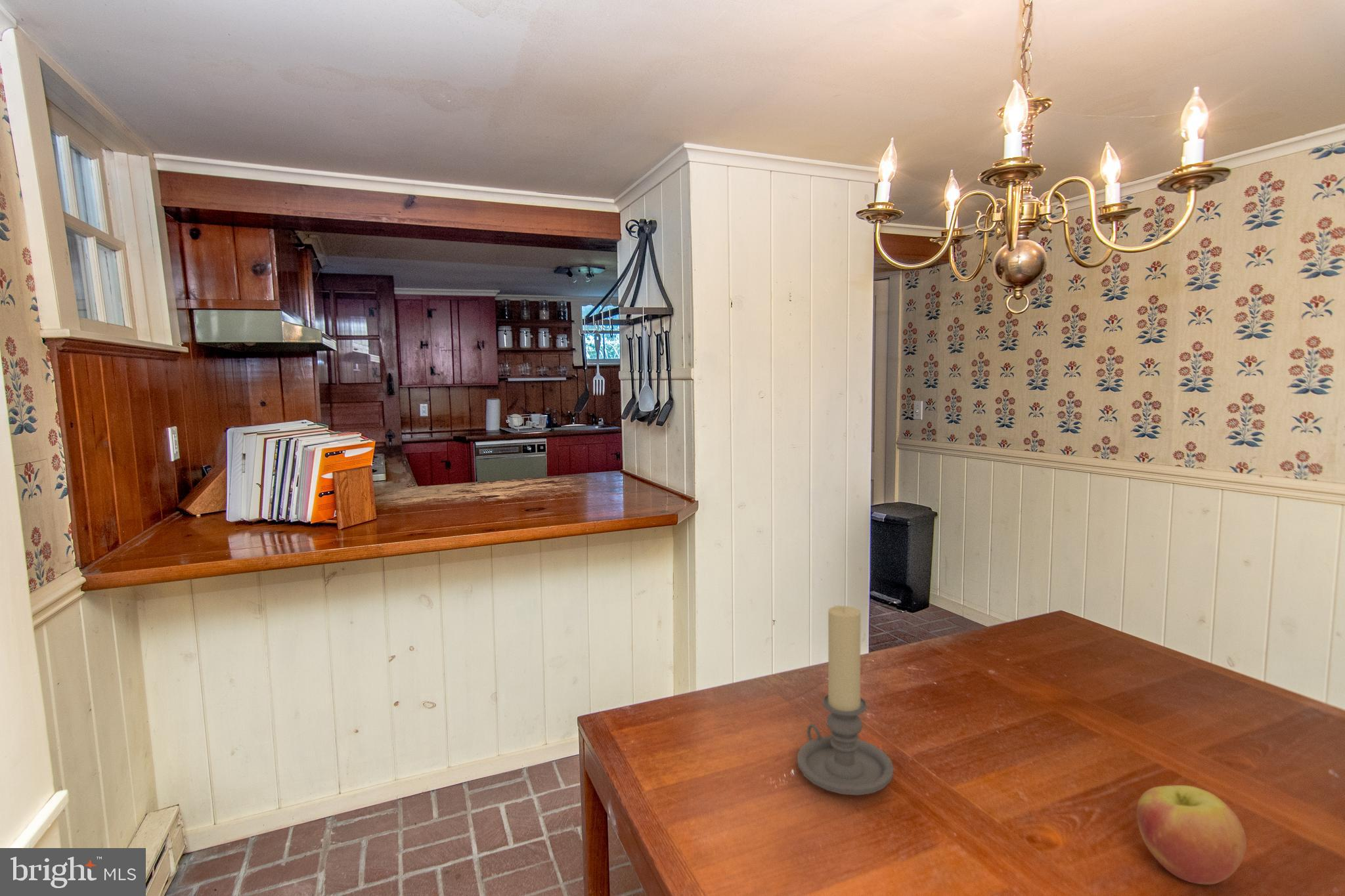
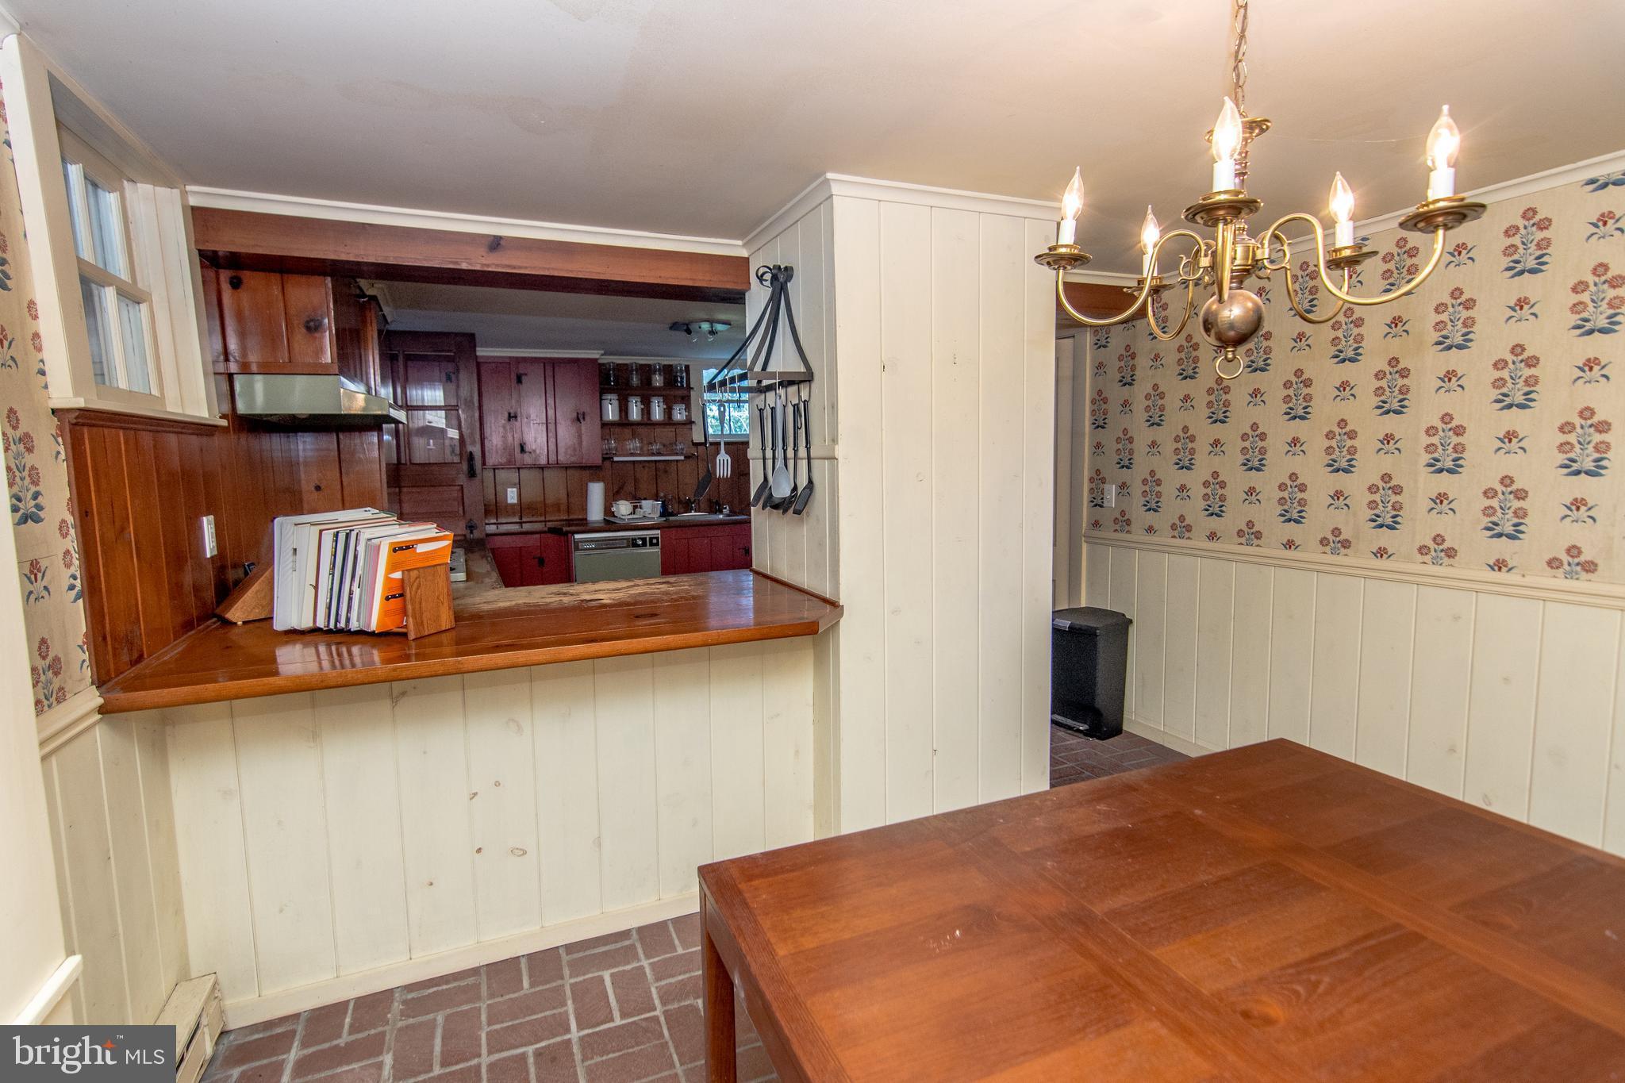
- apple [1136,784,1247,885]
- candle holder [797,605,894,796]
